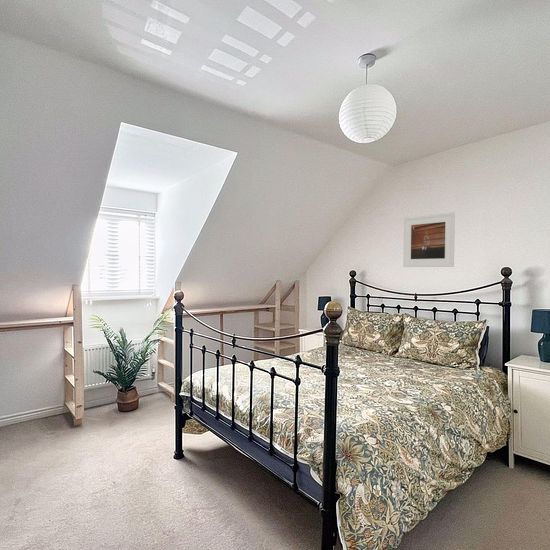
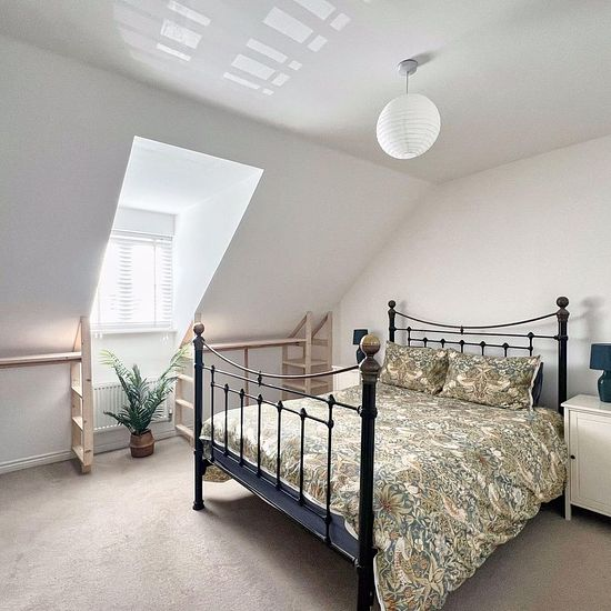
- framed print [402,211,456,268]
